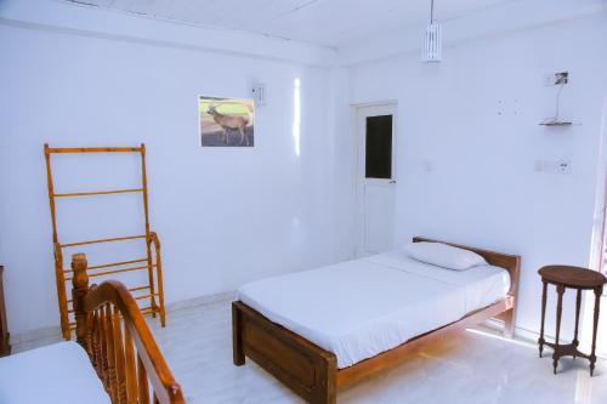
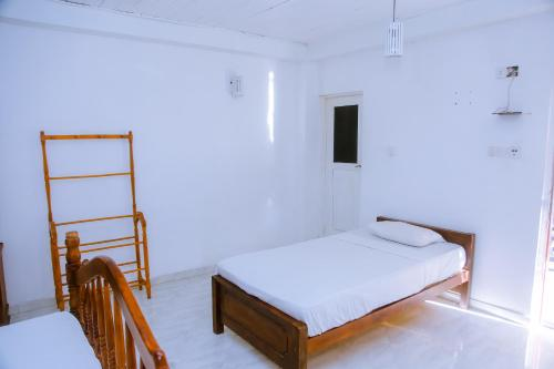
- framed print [197,95,256,149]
- side table [537,263,607,377]
